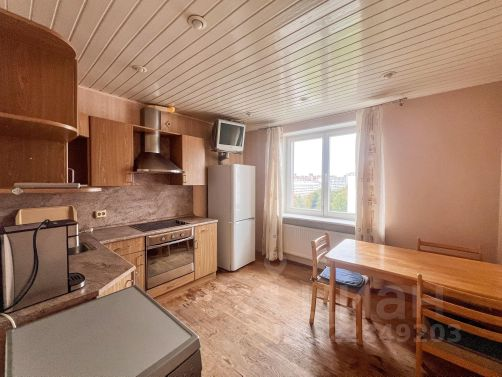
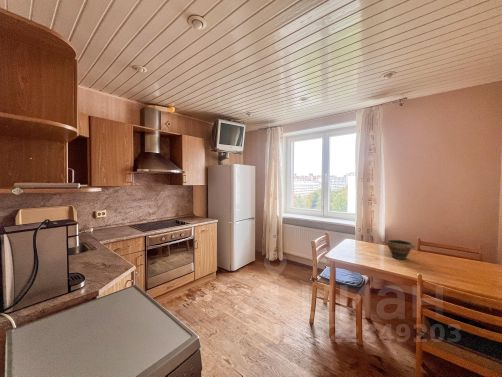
+ bowl [382,239,416,260]
